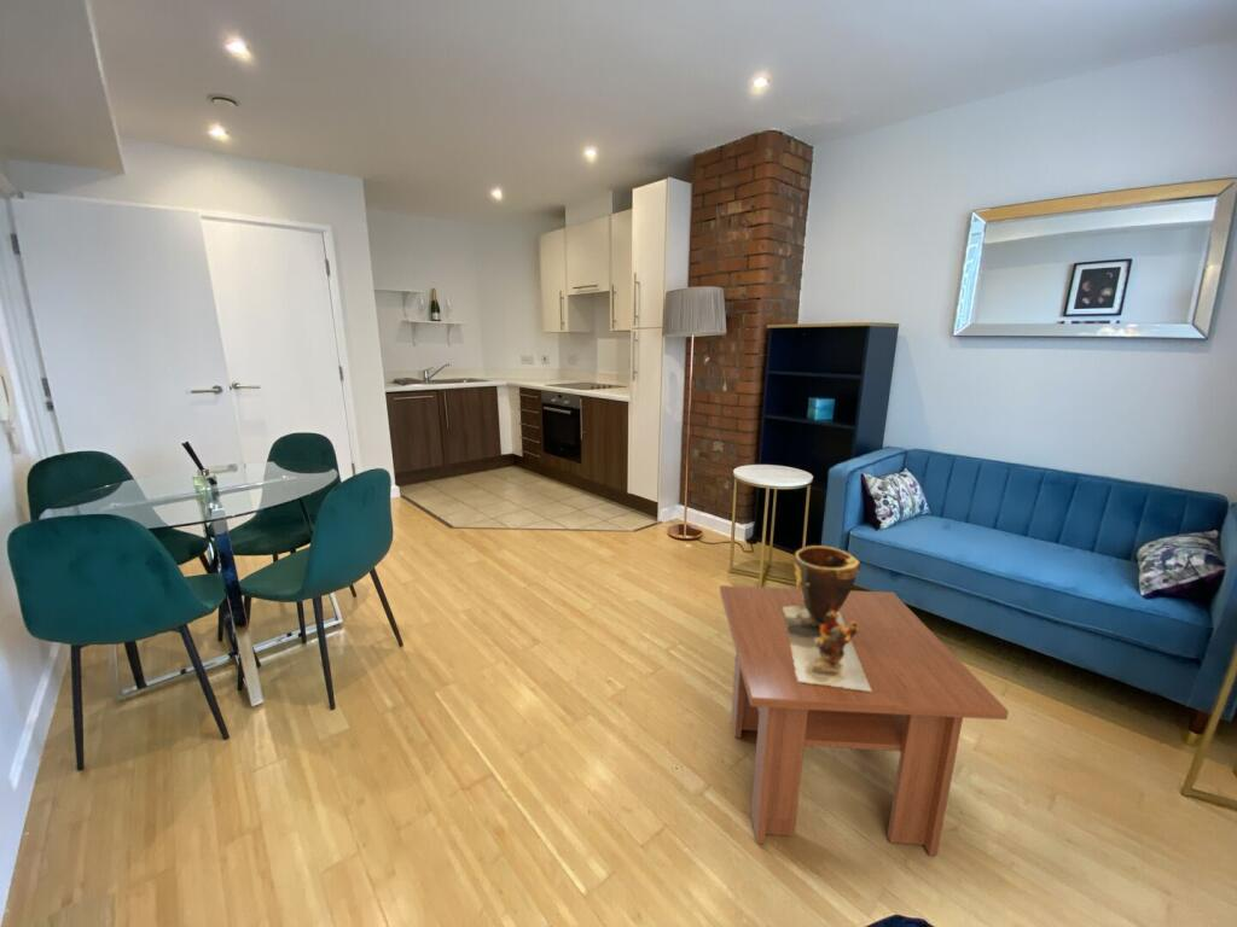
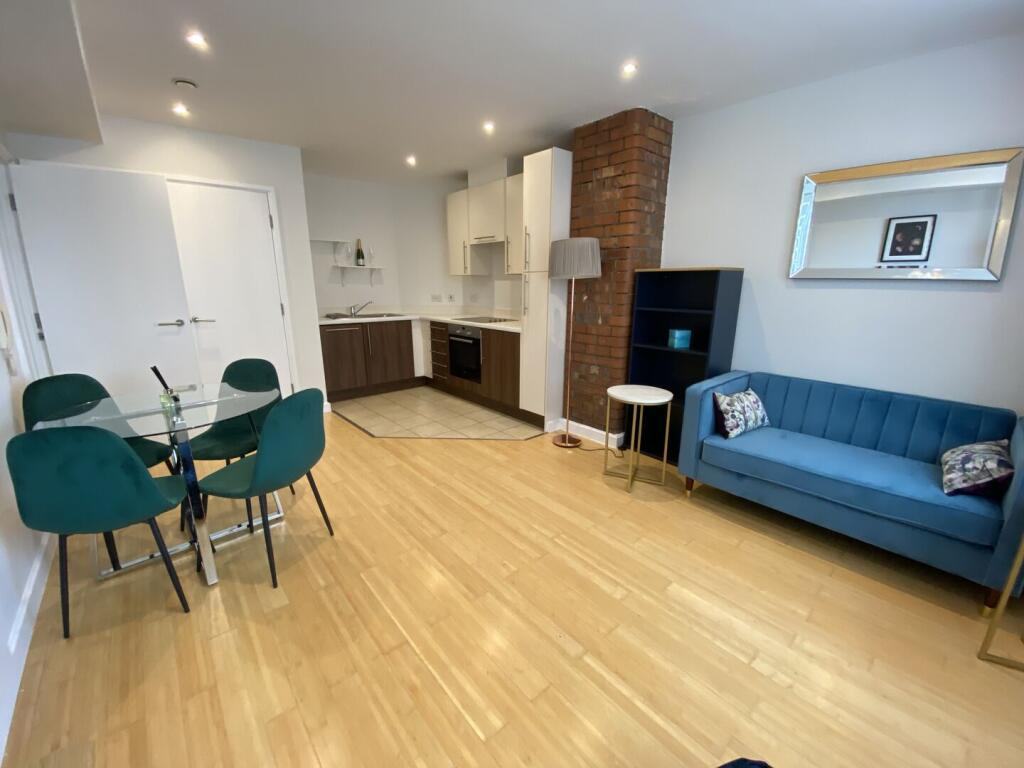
- coffee table [719,584,1010,857]
- clay pot [783,543,872,692]
